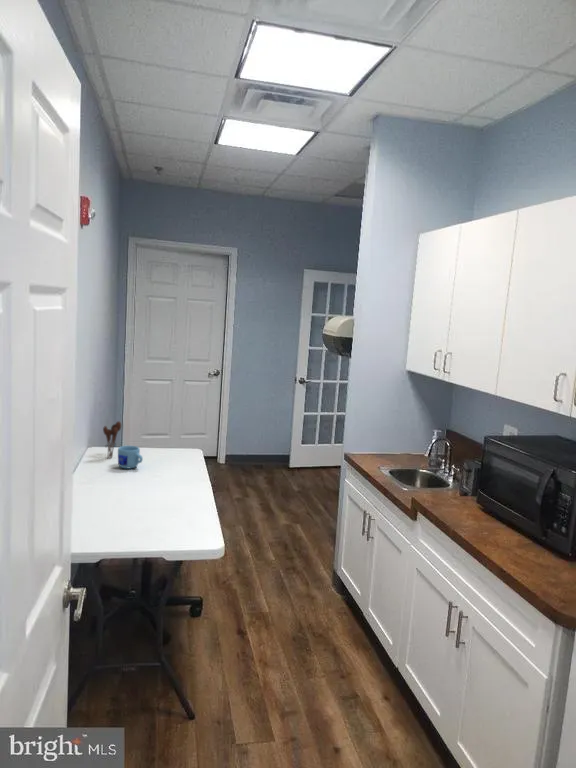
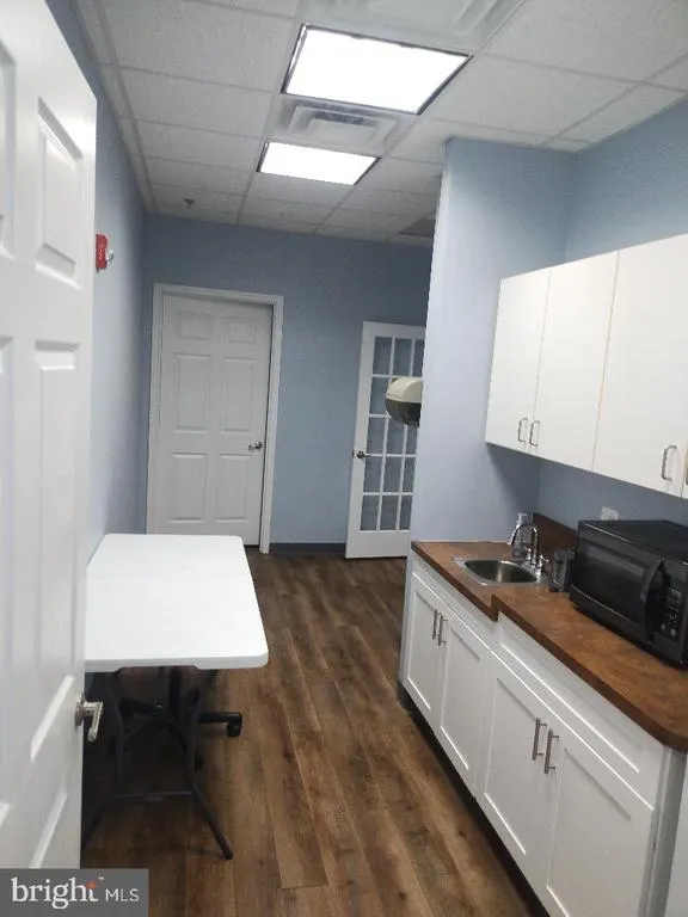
- utensil holder [102,420,122,459]
- mug [117,445,144,469]
